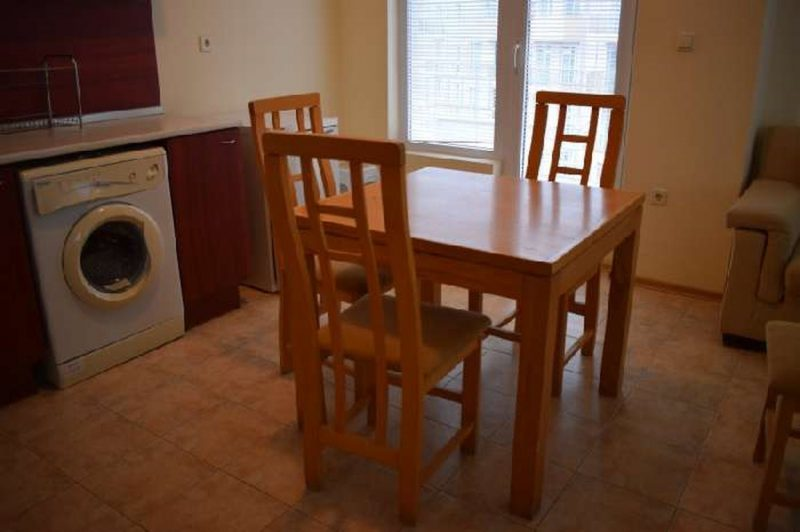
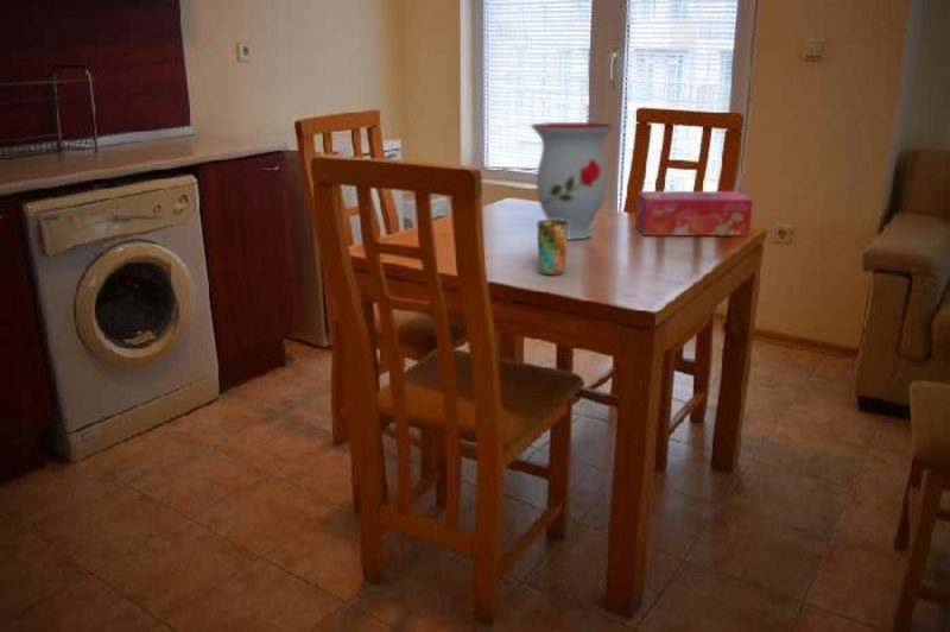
+ cup [536,219,569,277]
+ vase [530,121,616,240]
+ tissue box [634,190,754,236]
